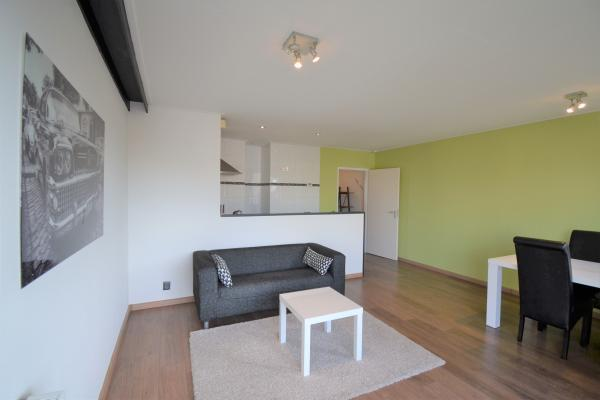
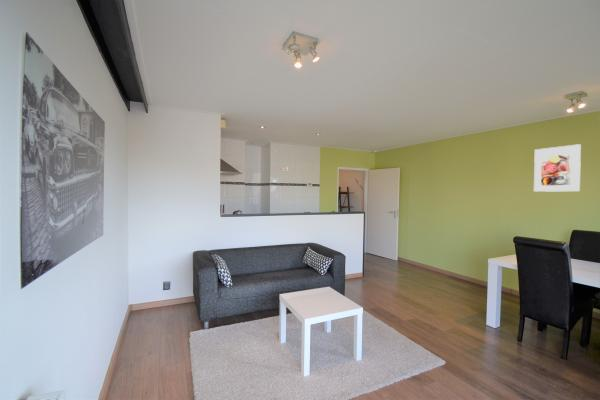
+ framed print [533,143,582,193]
